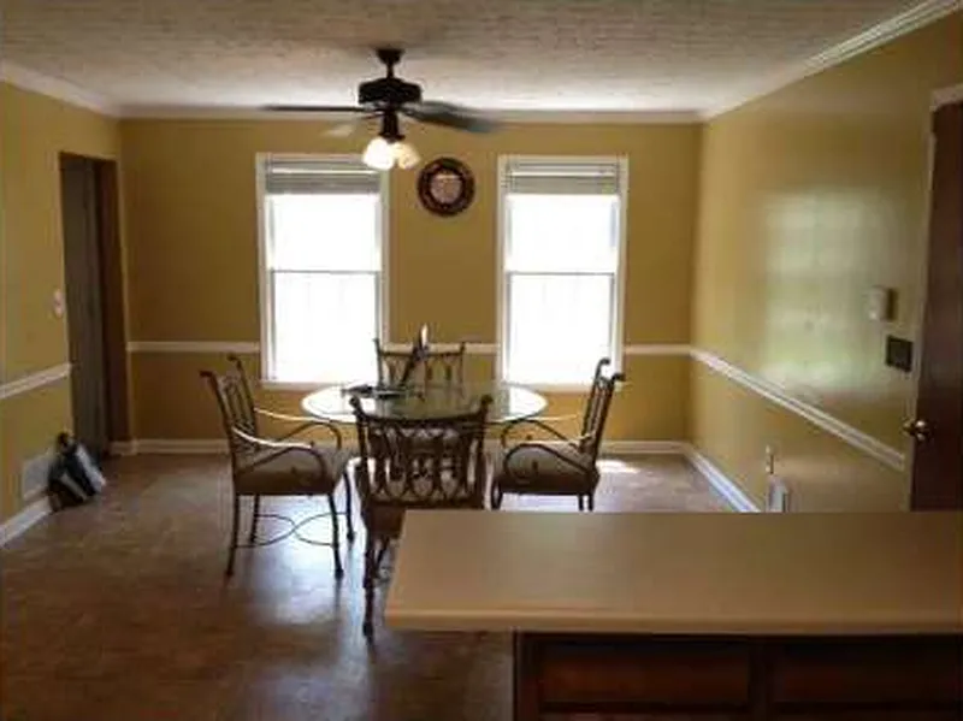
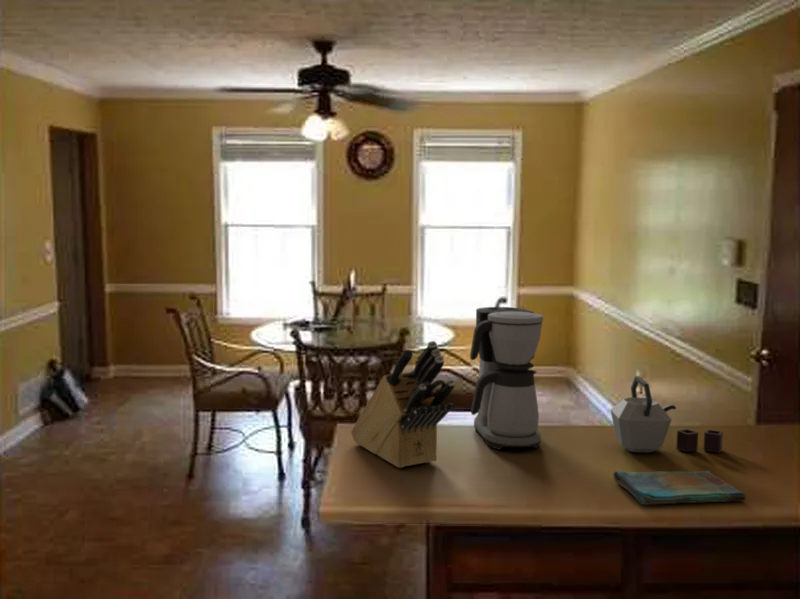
+ kettle [609,375,724,454]
+ coffee maker [469,306,544,451]
+ knife block [350,340,456,469]
+ dish towel [612,470,747,506]
